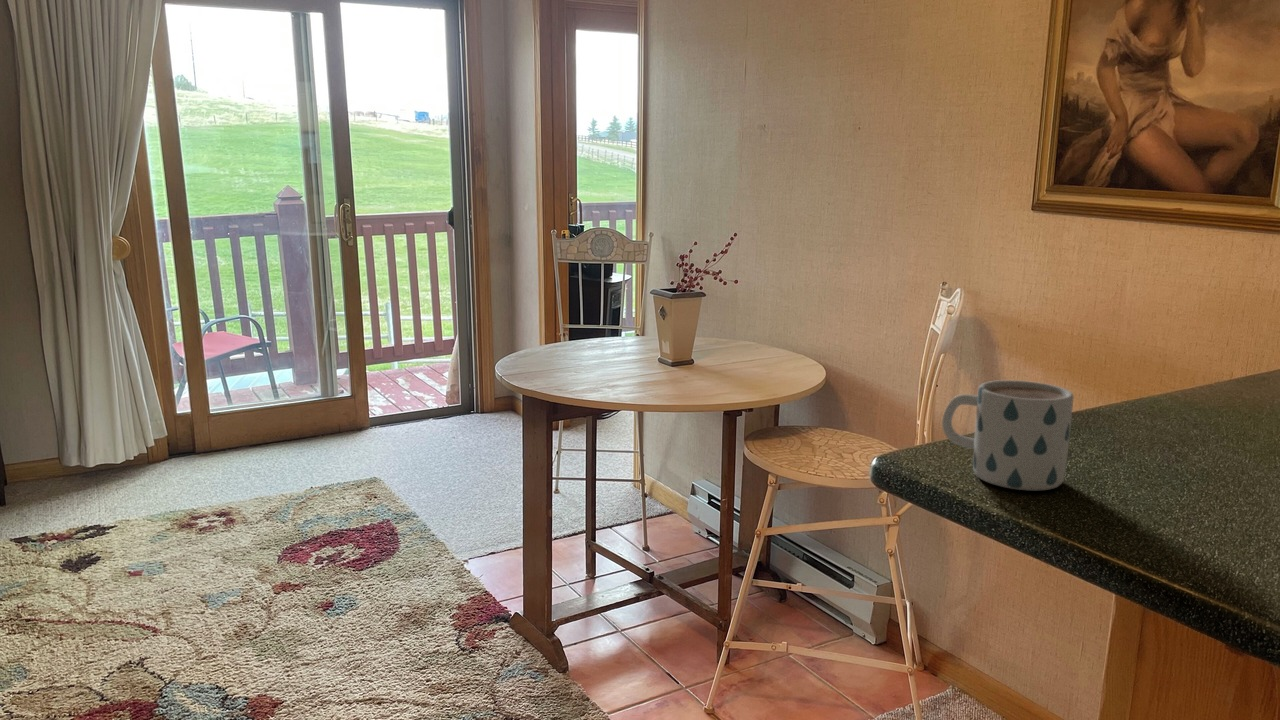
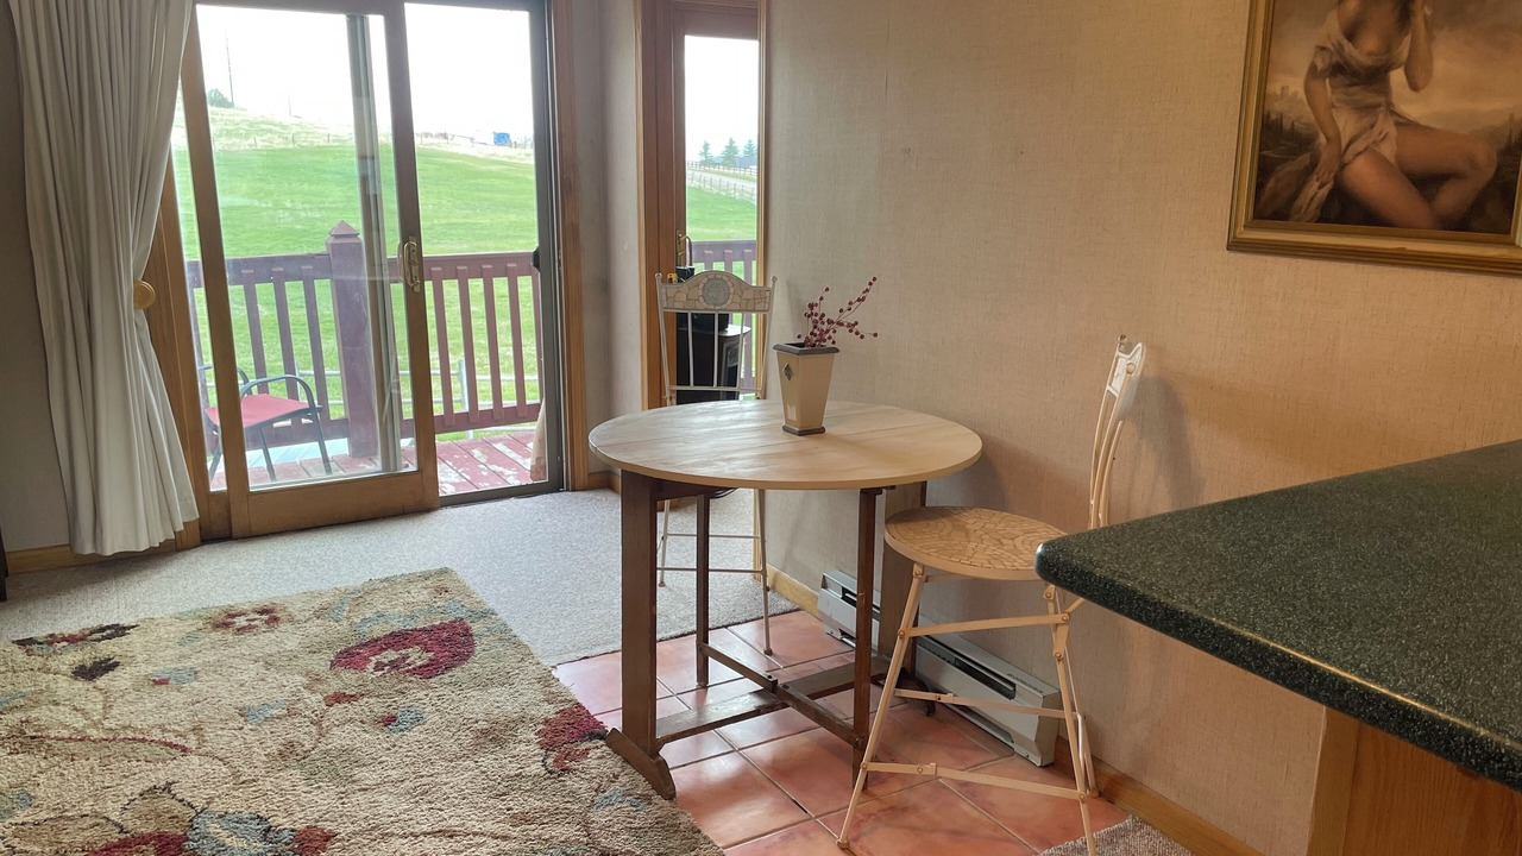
- mug [941,379,1075,491]
